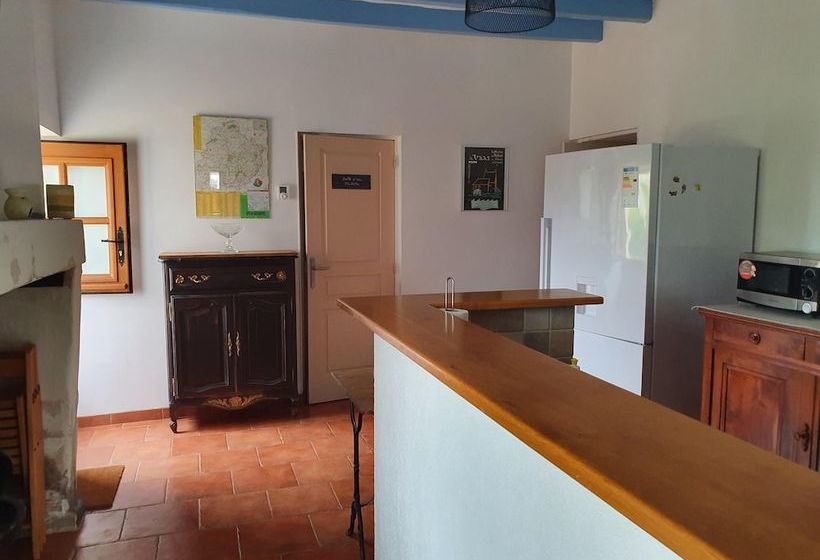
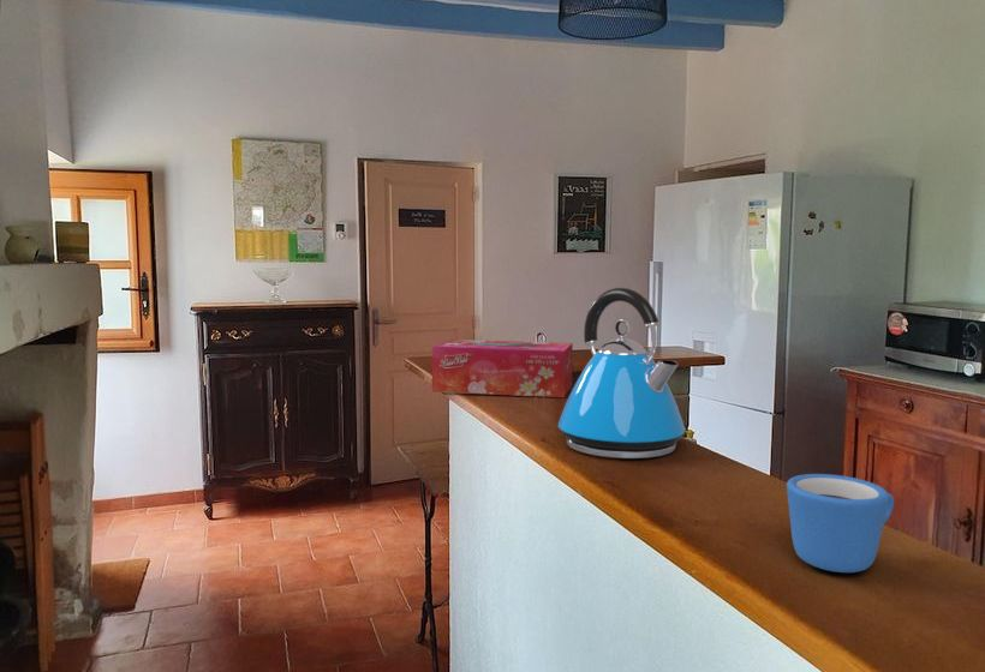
+ mug [786,473,895,574]
+ tissue box [431,338,574,398]
+ kettle [557,287,687,460]
